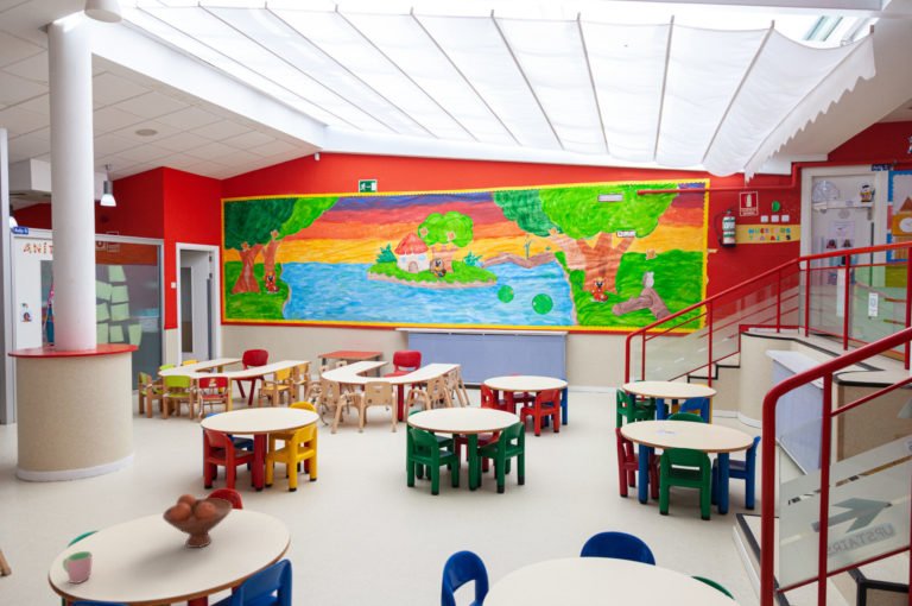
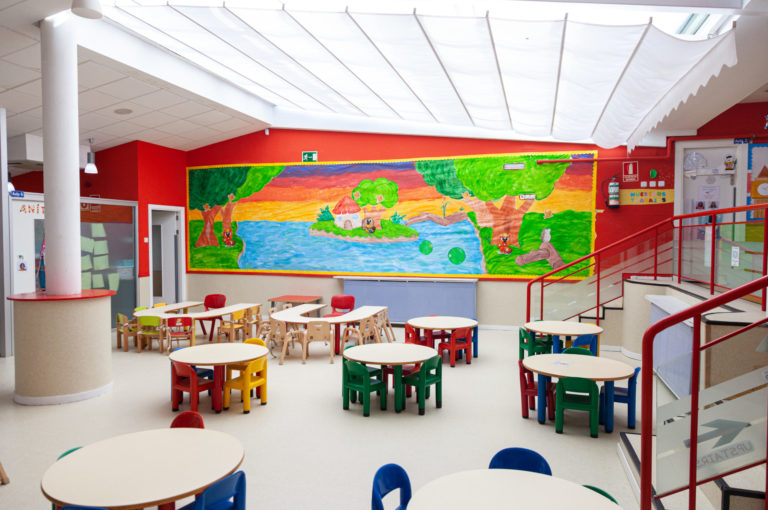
- cup [62,550,93,585]
- fruit bowl [162,493,234,549]
